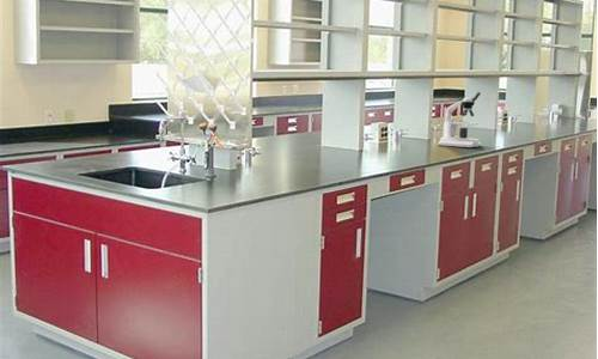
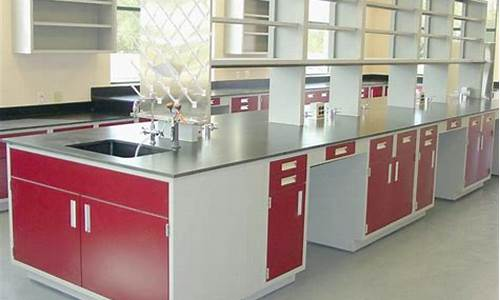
- microscope [437,91,482,148]
